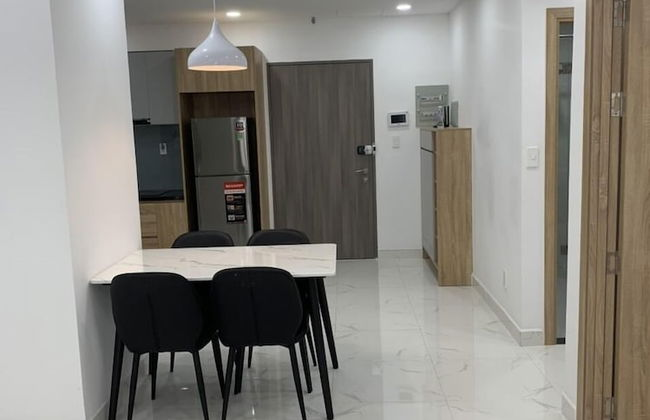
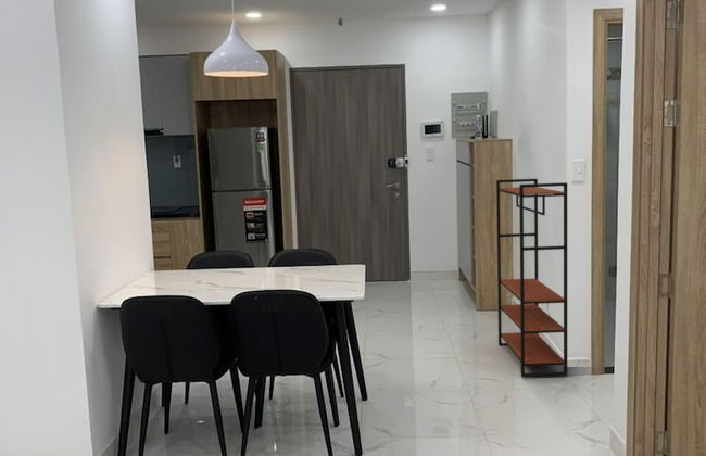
+ bookshelf [495,178,568,378]
